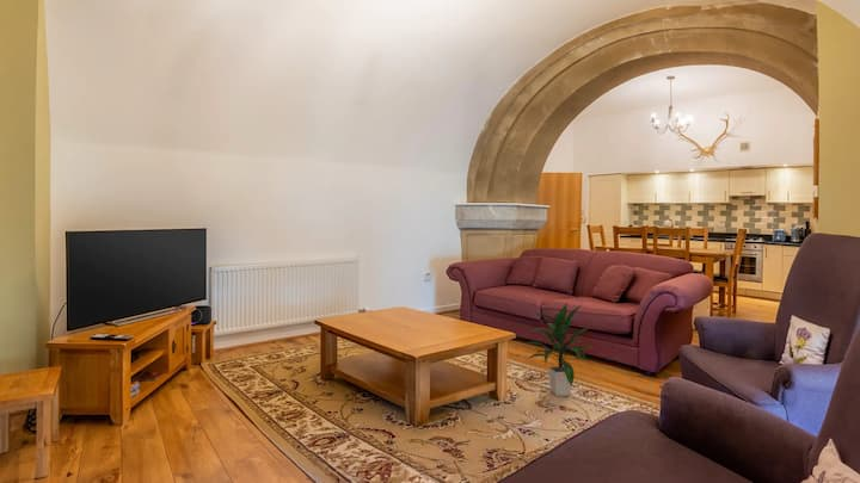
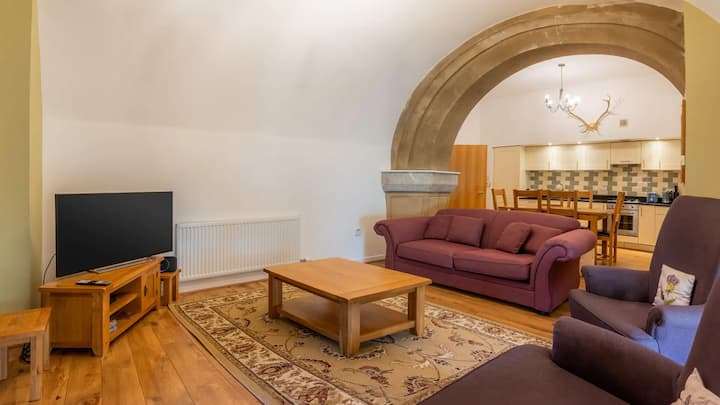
- indoor plant [526,301,596,397]
